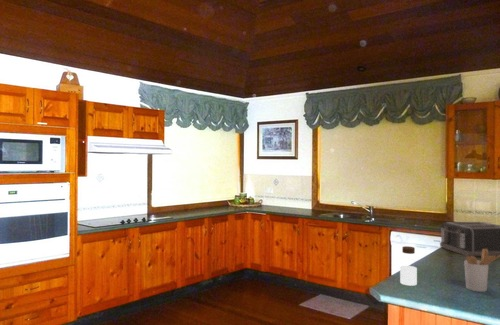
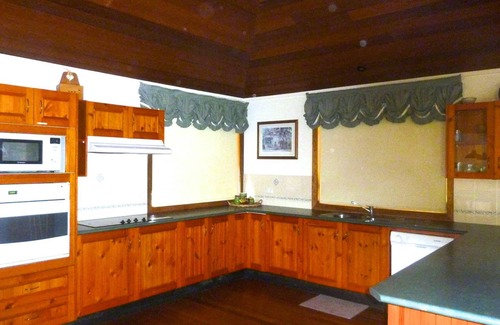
- jar [399,245,418,287]
- toaster [439,221,500,257]
- utensil holder [463,249,500,293]
